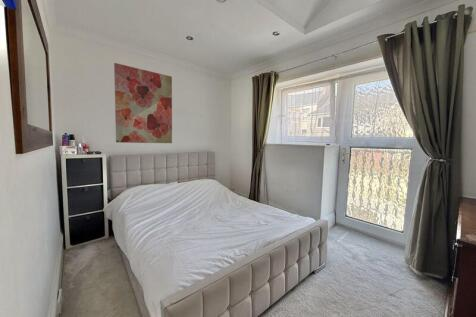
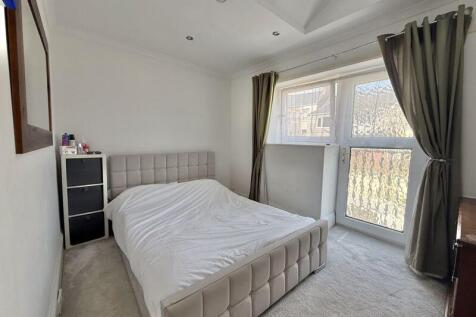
- wall art [113,62,173,144]
